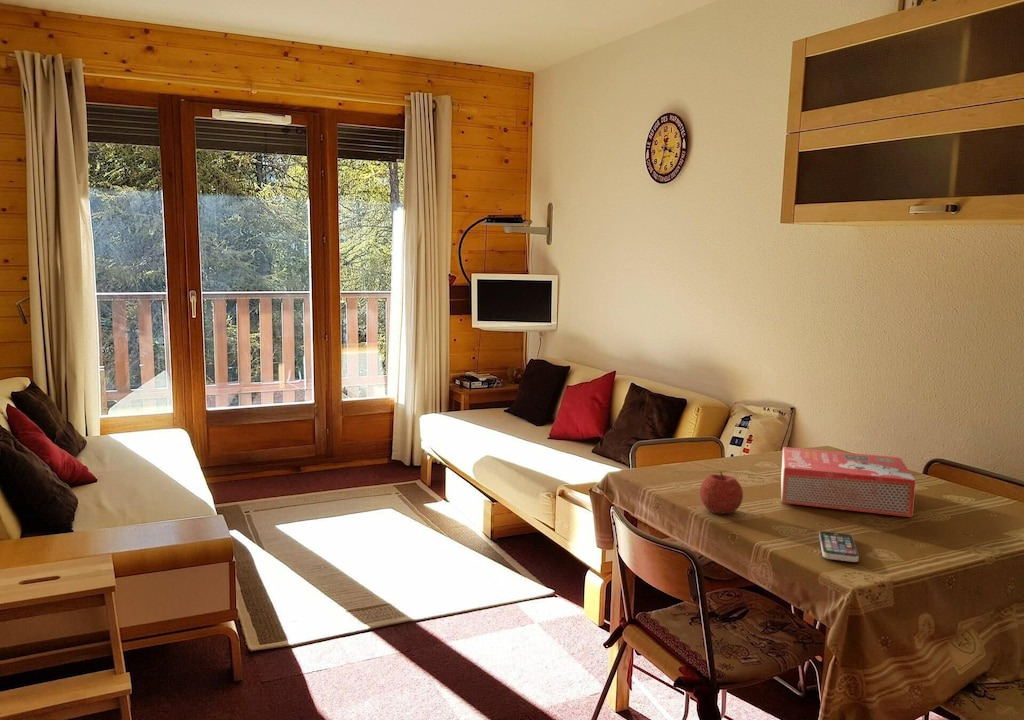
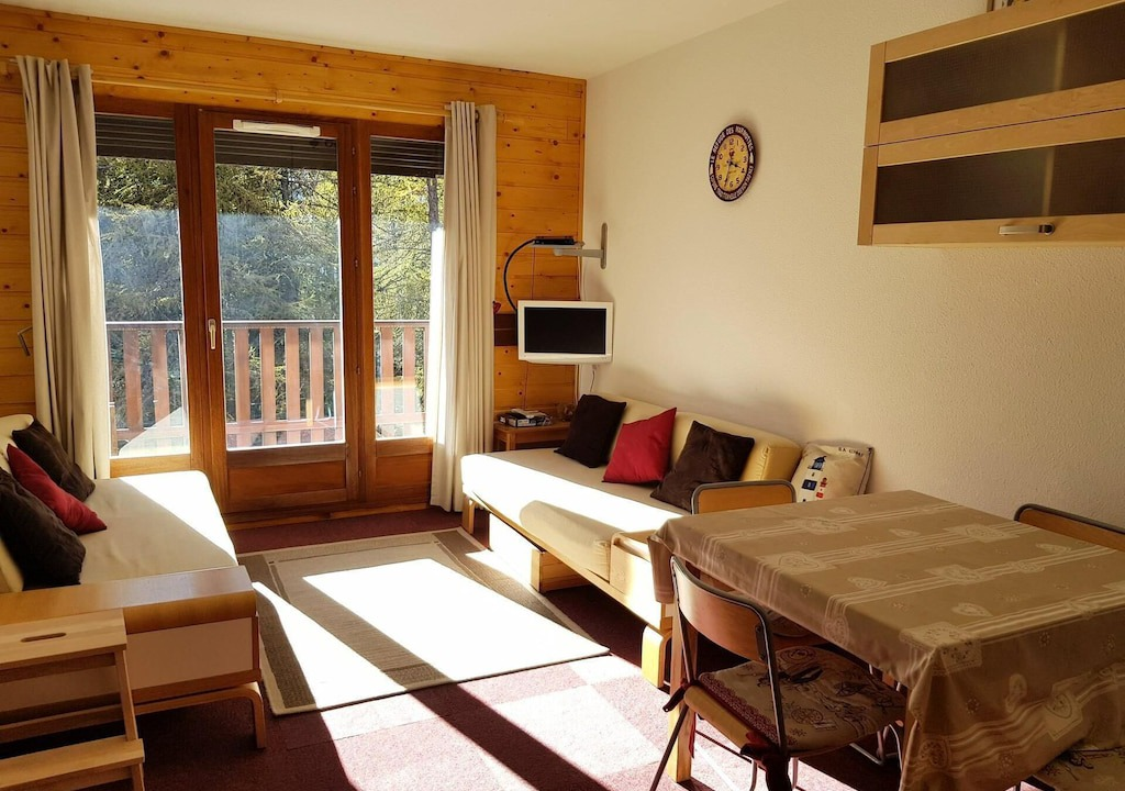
- fruit [699,471,744,515]
- smartphone [818,530,860,563]
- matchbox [780,446,916,518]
